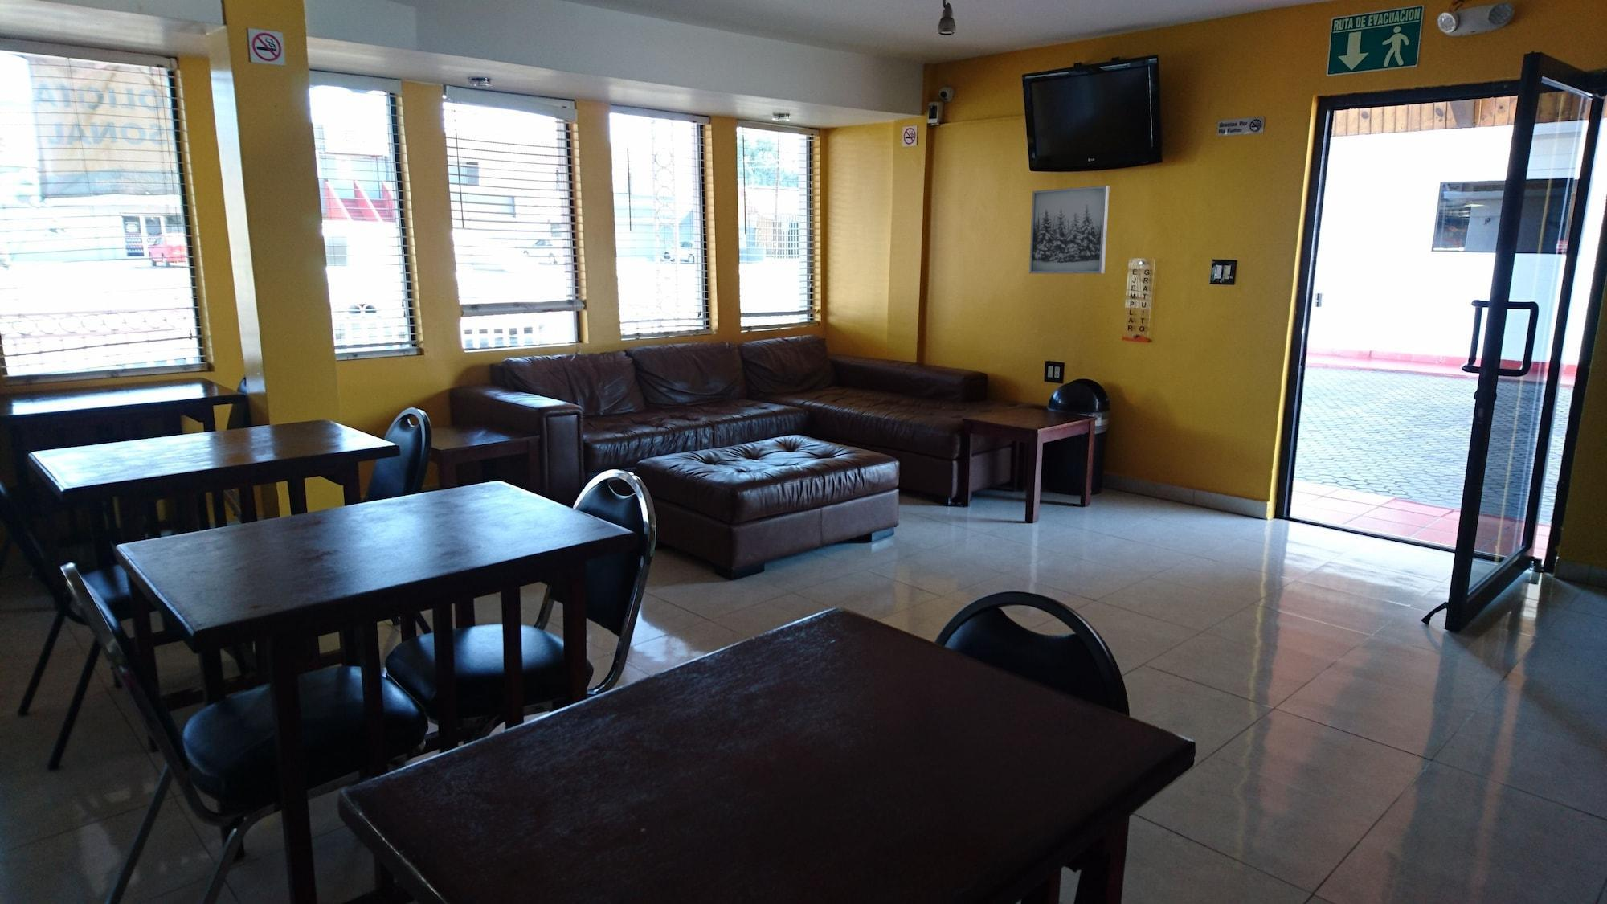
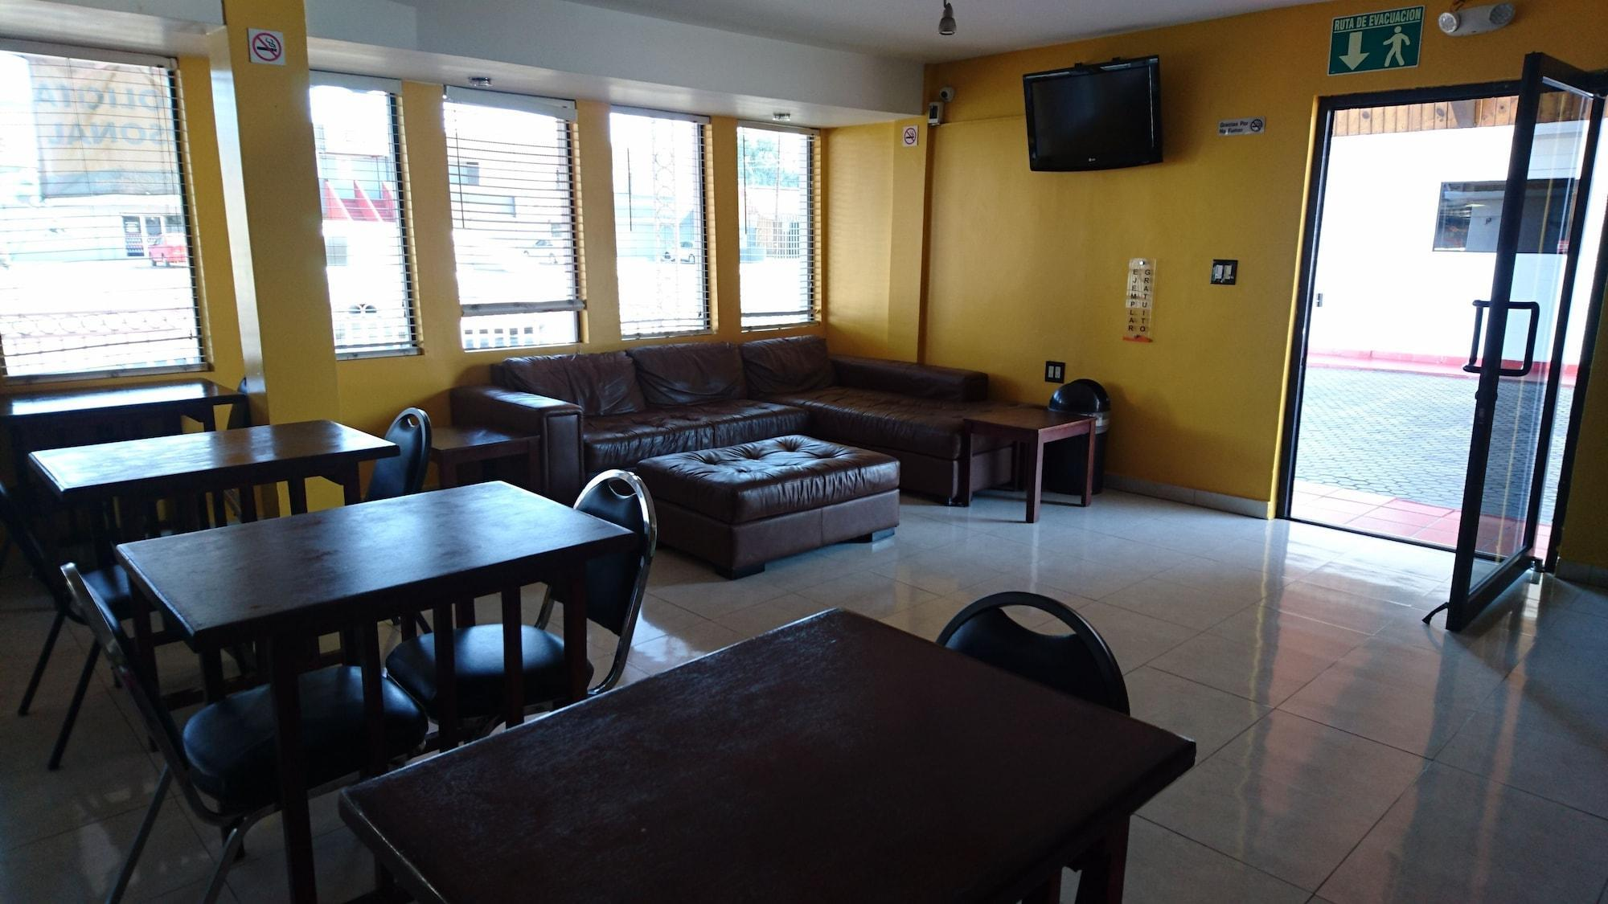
- wall art [1029,184,1109,274]
